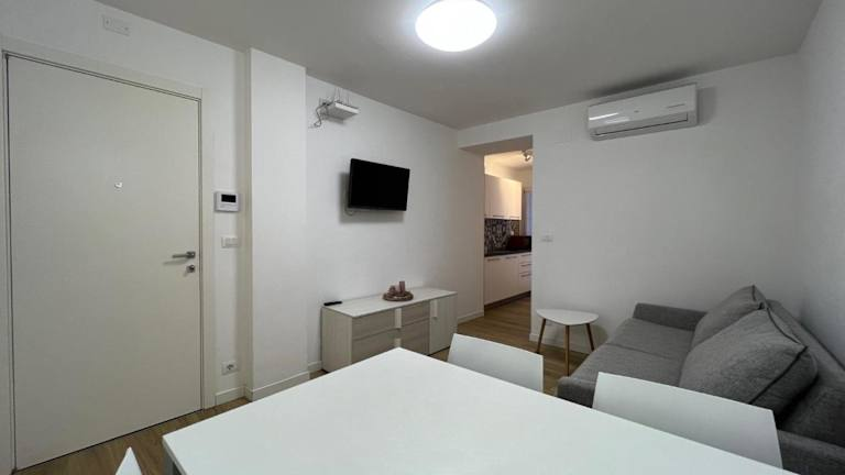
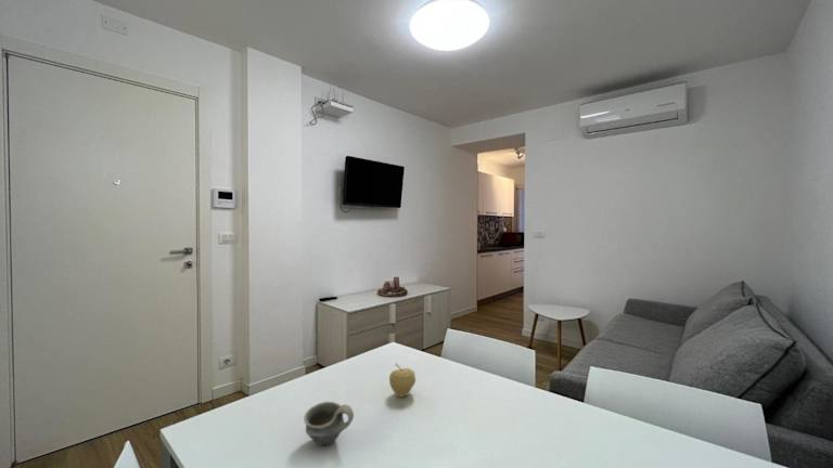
+ cup [303,401,355,446]
+ fruit [388,362,416,398]
